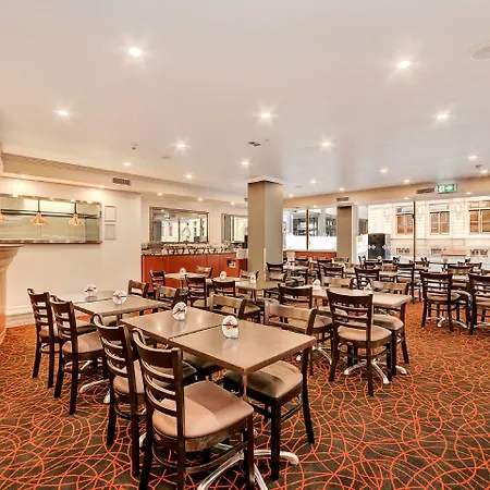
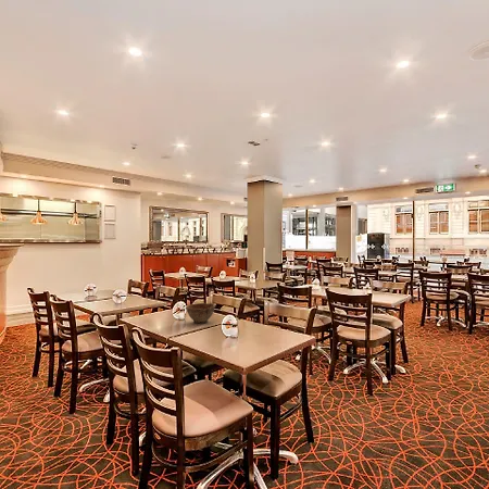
+ bowl [185,302,216,325]
